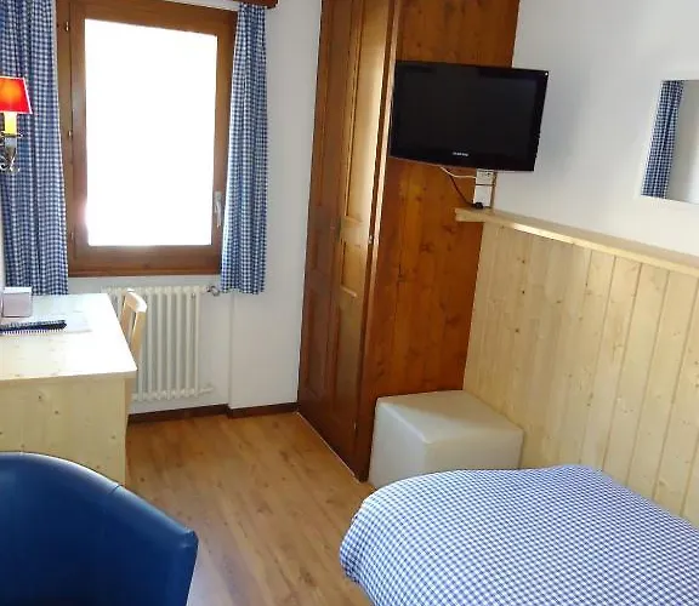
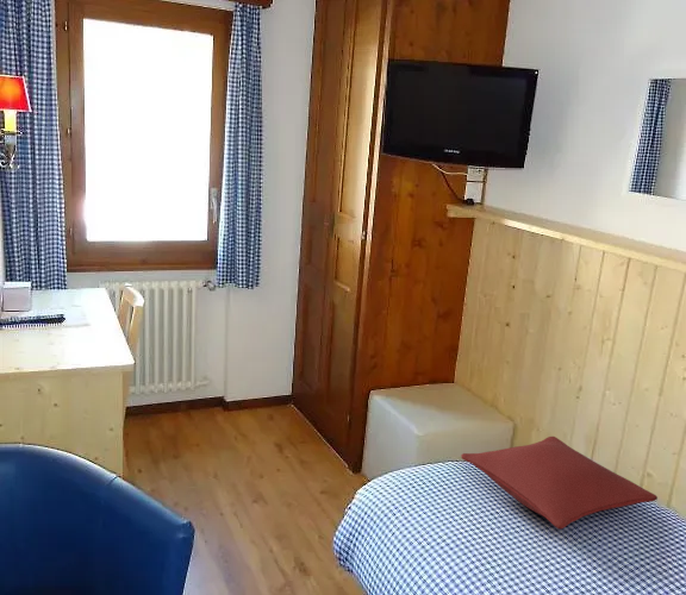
+ pillow [460,436,659,530]
